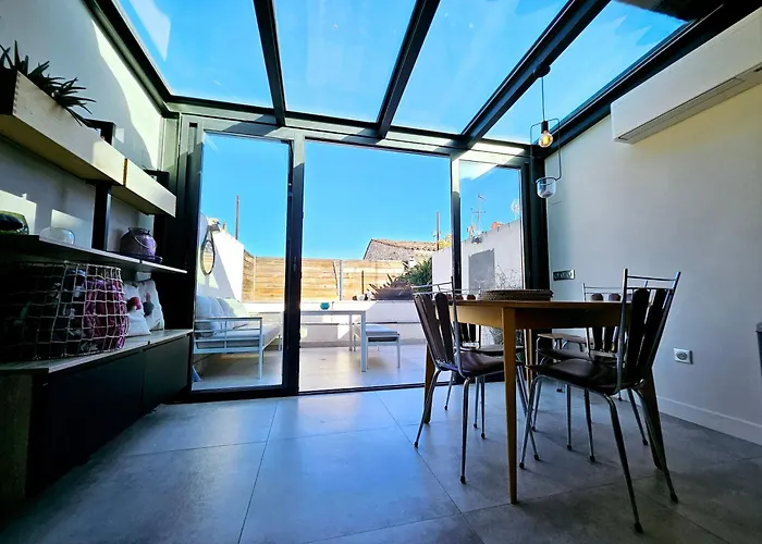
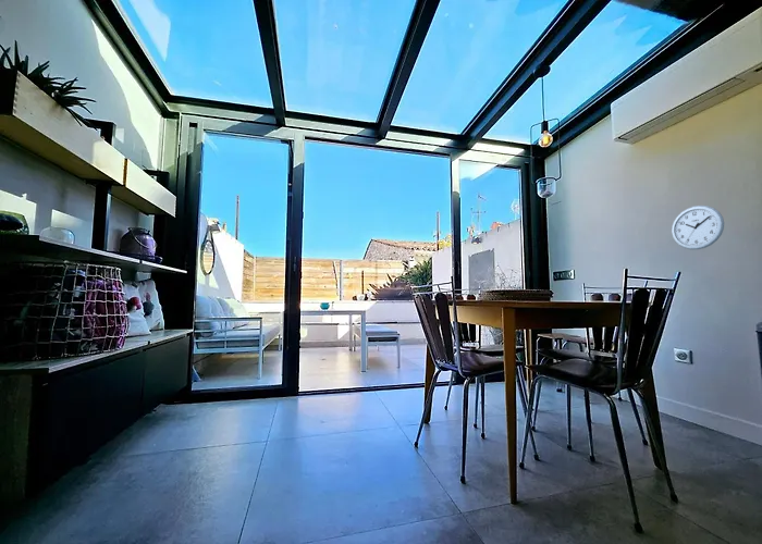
+ wall clock [671,205,725,250]
